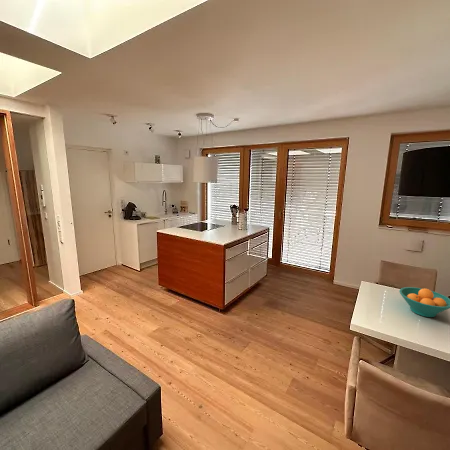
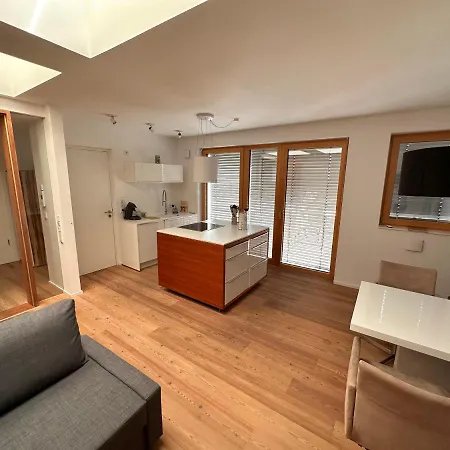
- fruit bowl [398,286,450,318]
